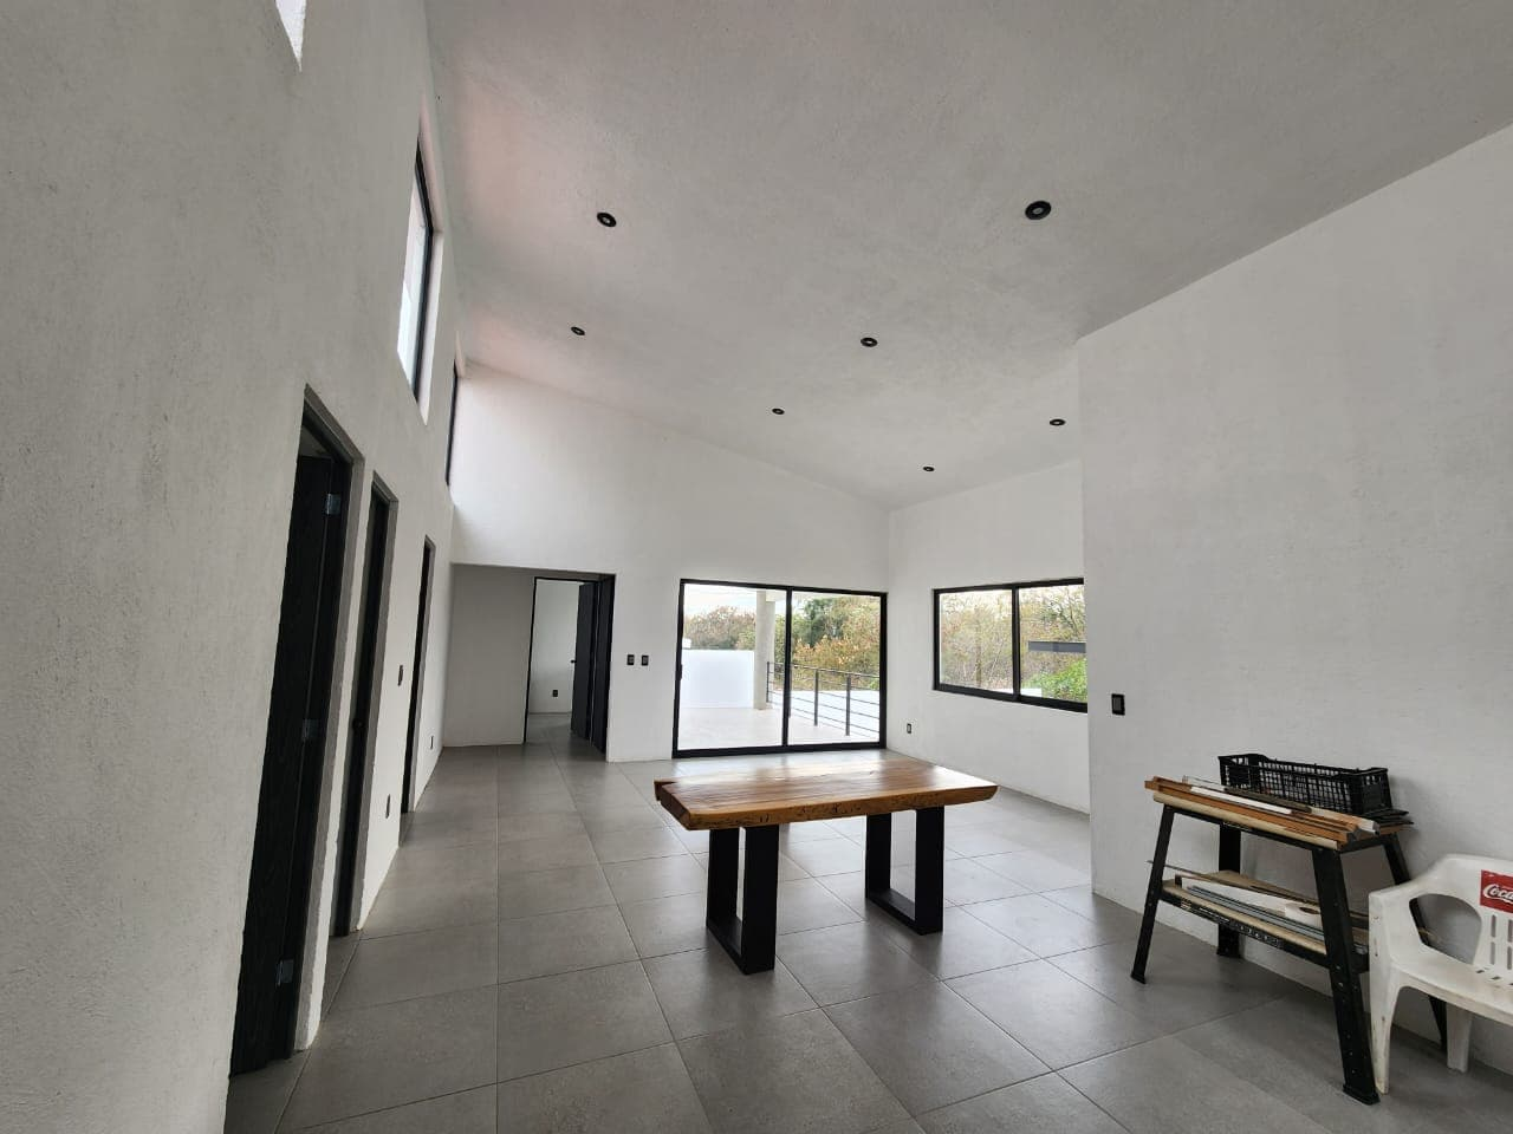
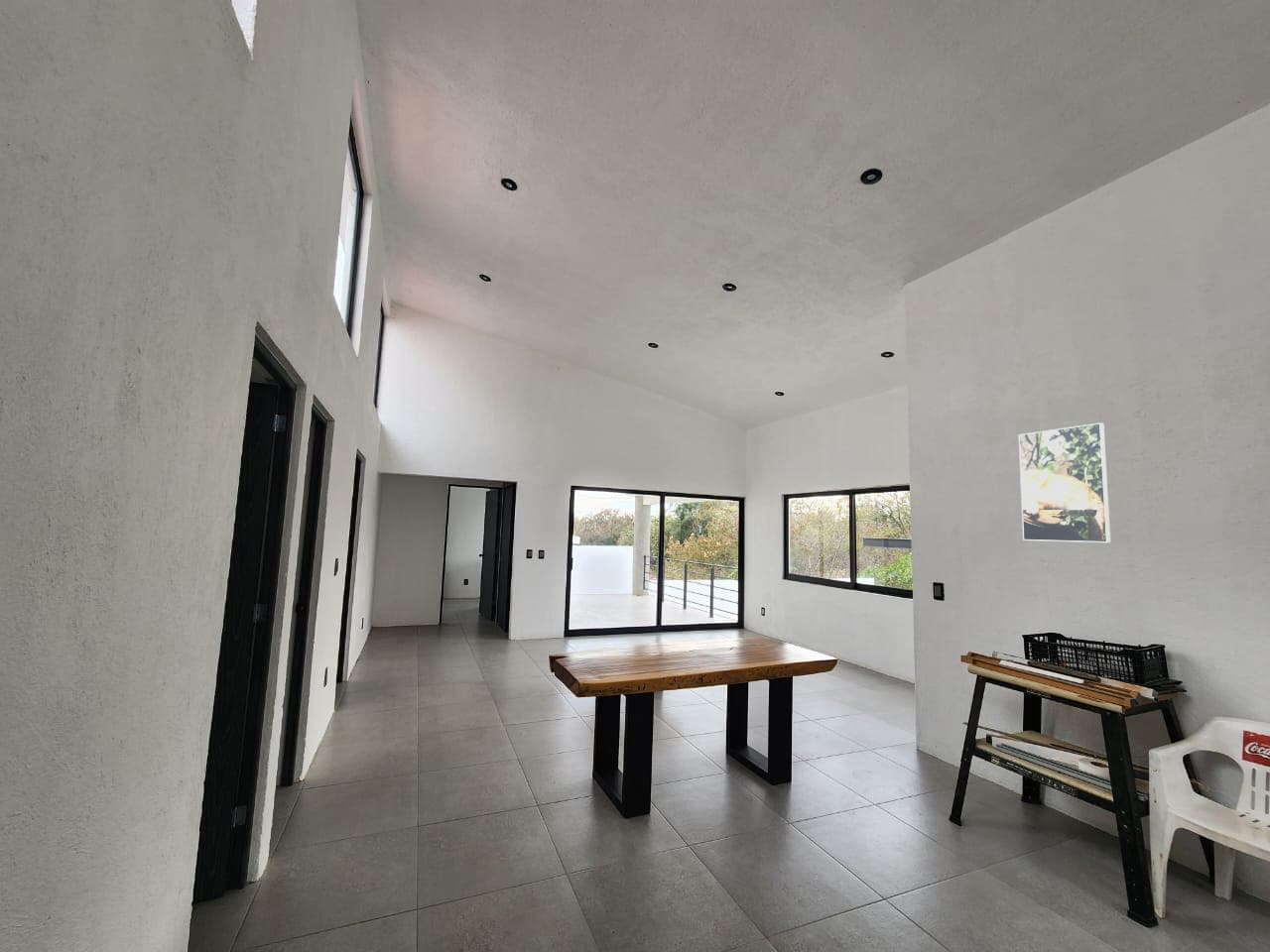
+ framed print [1018,421,1112,543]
